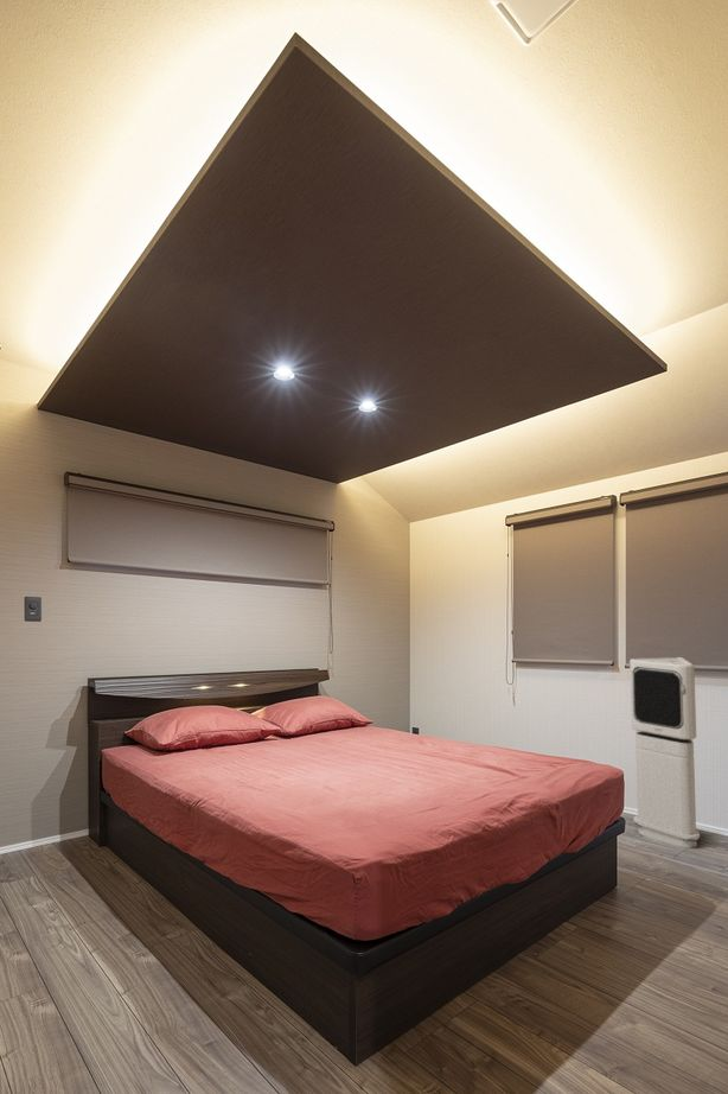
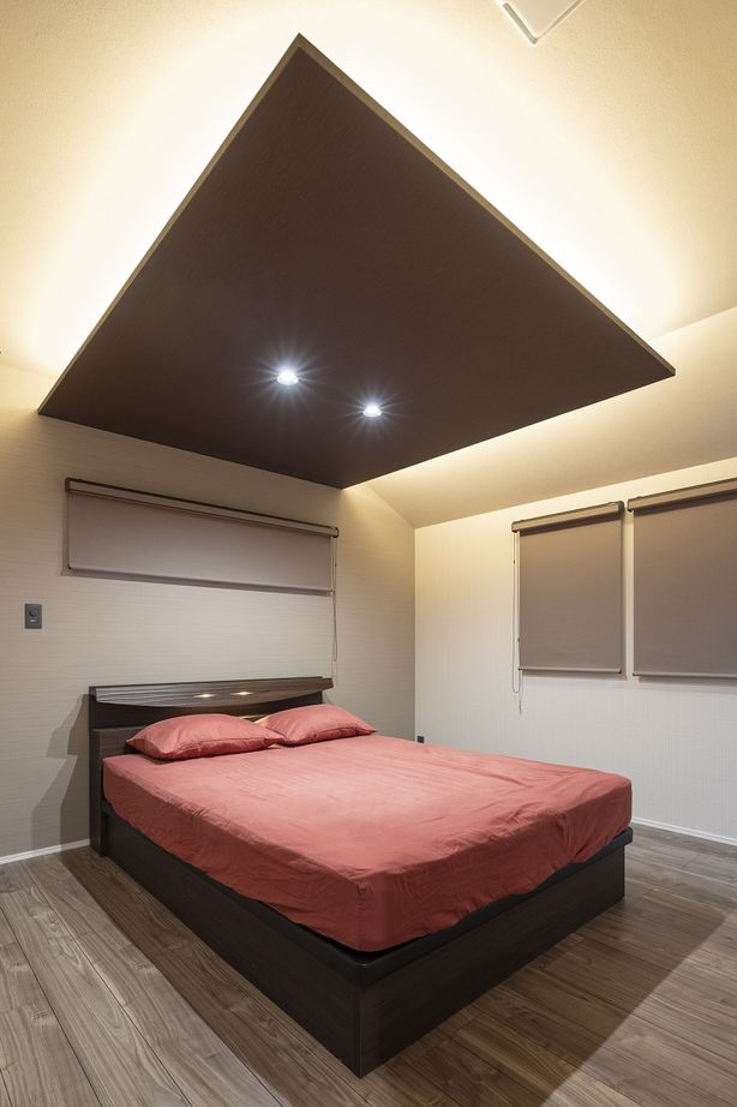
- air purifier [628,656,701,848]
